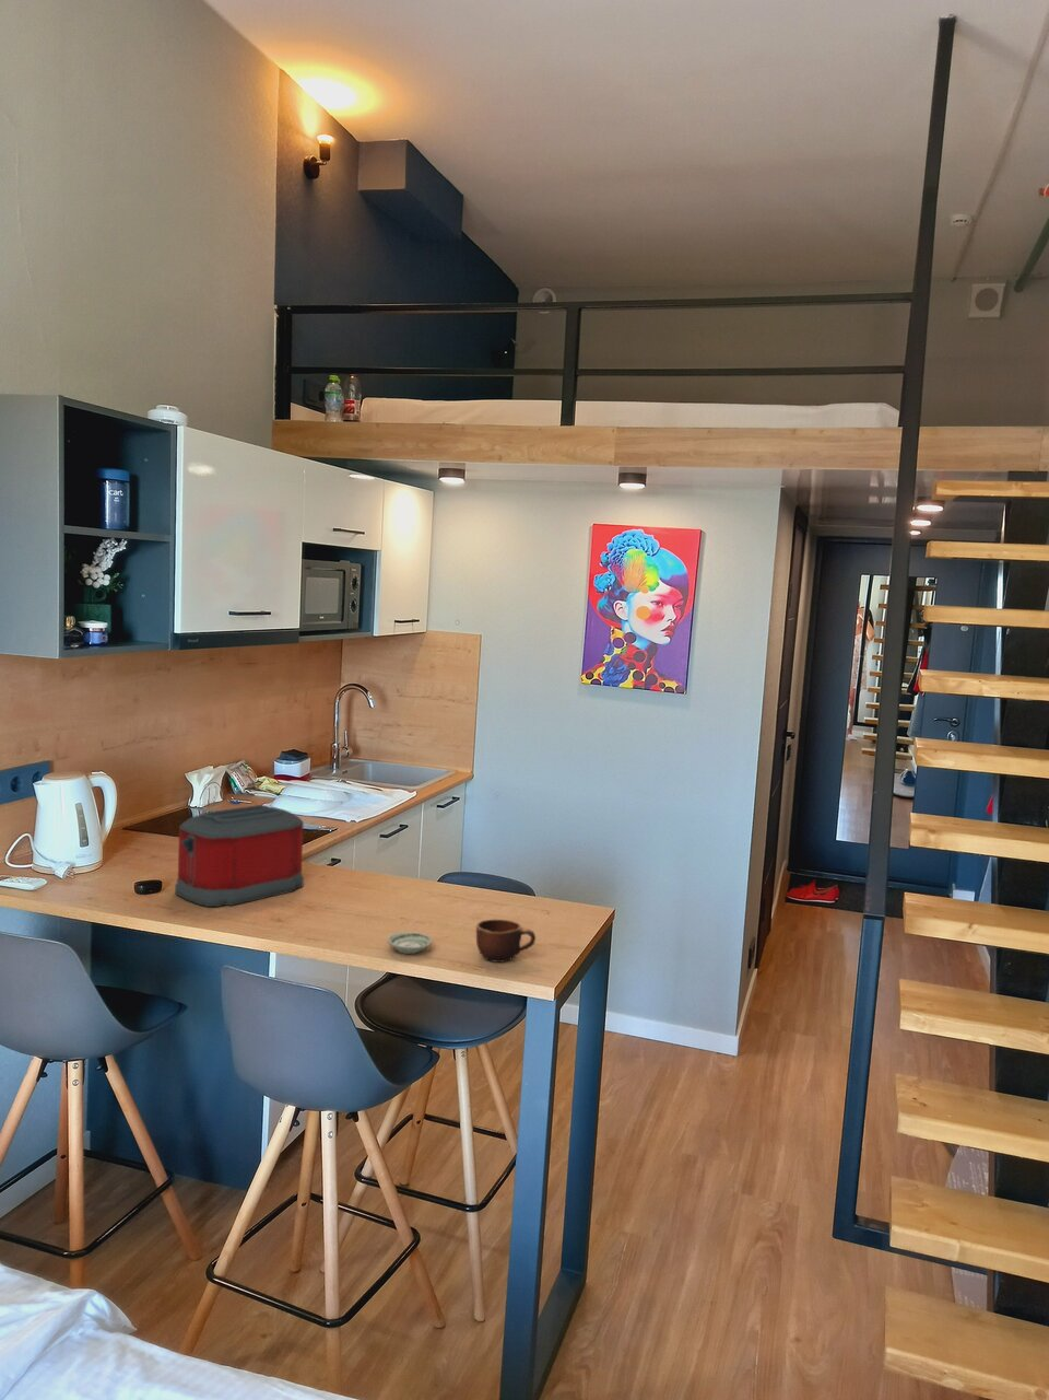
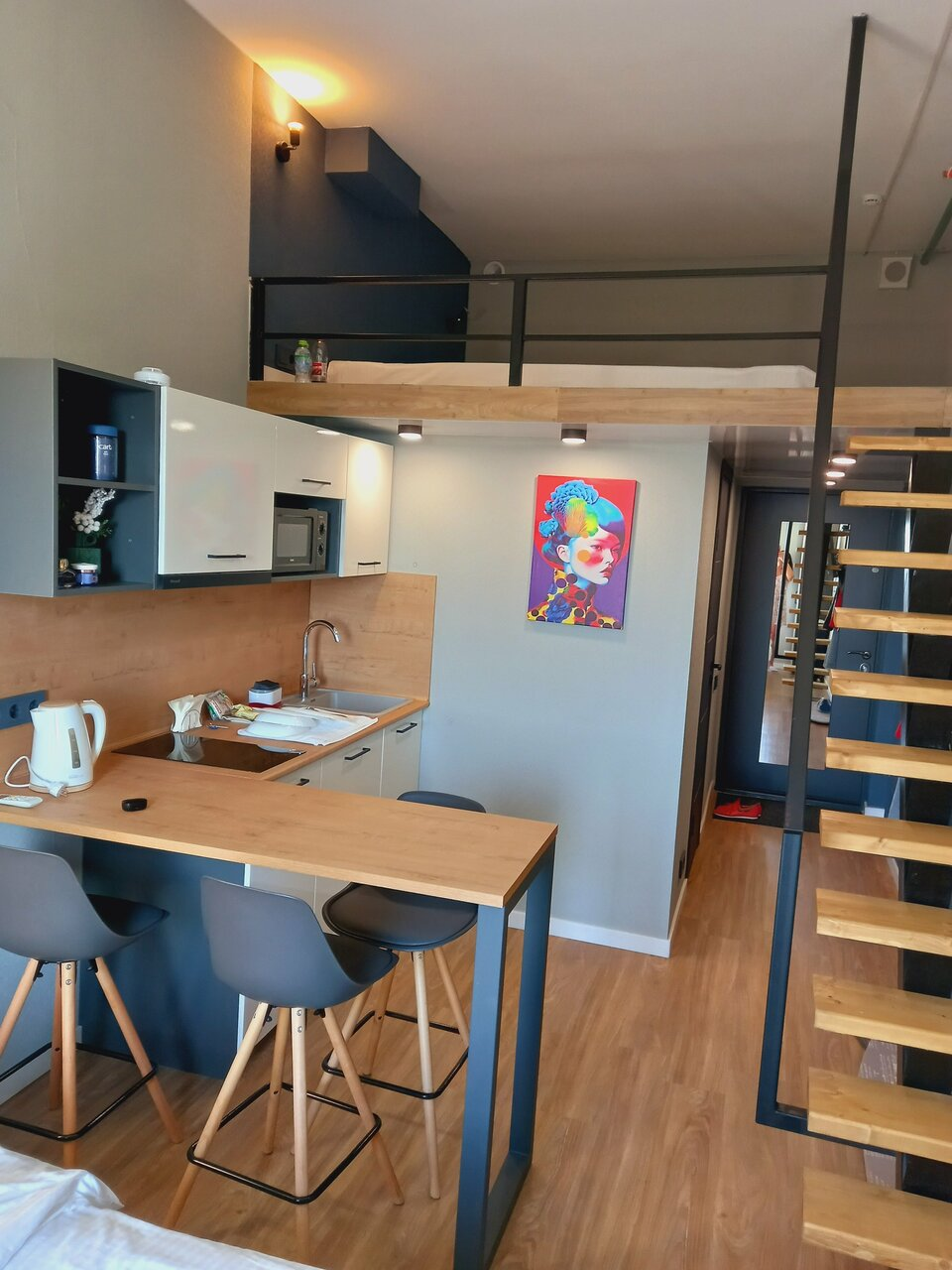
- toaster [174,804,305,908]
- saucer [386,930,433,955]
- mug [475,918,537,963]
